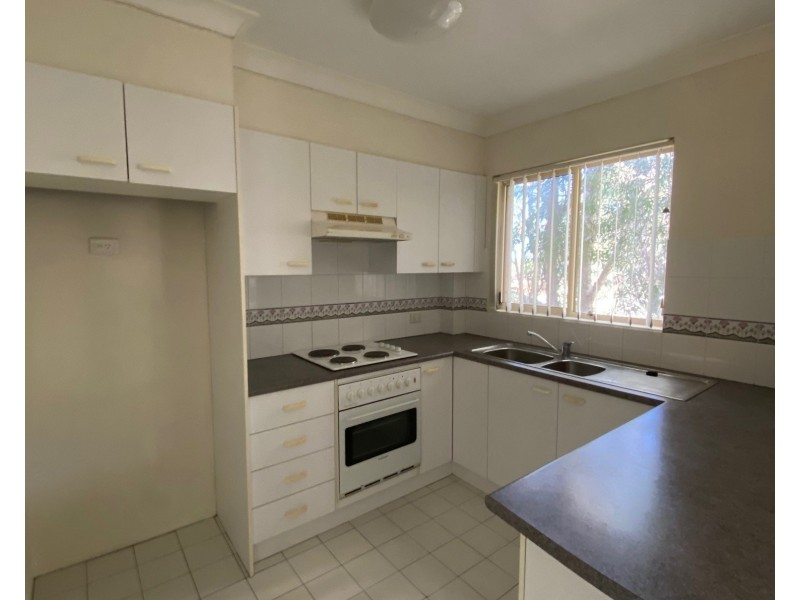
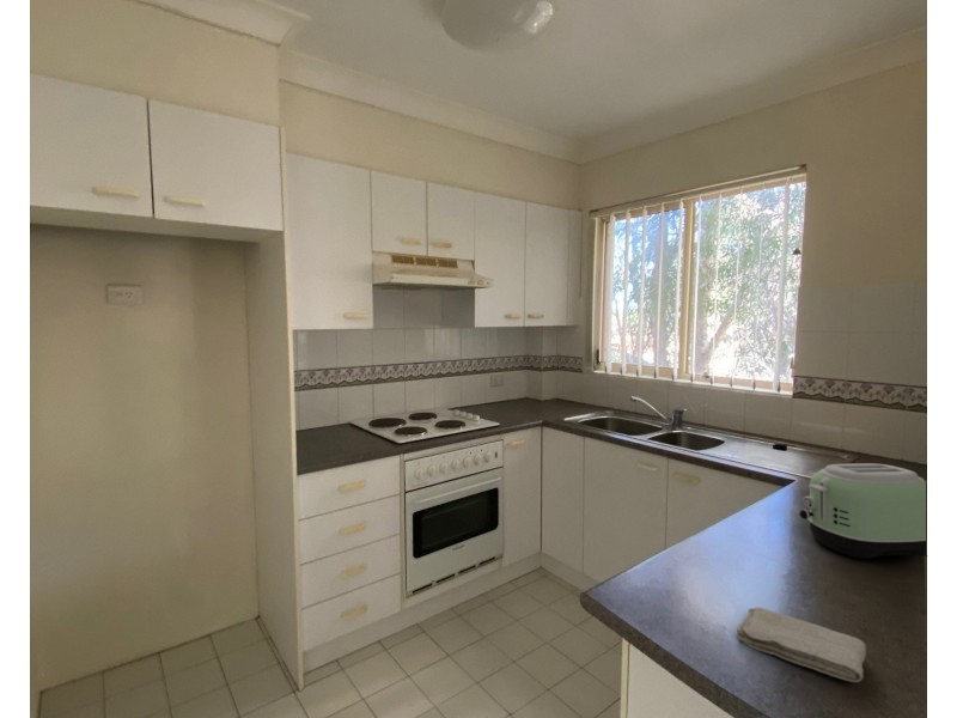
+ washcloth [736,606,867,683]
+ toaster [798,462,927,559]
